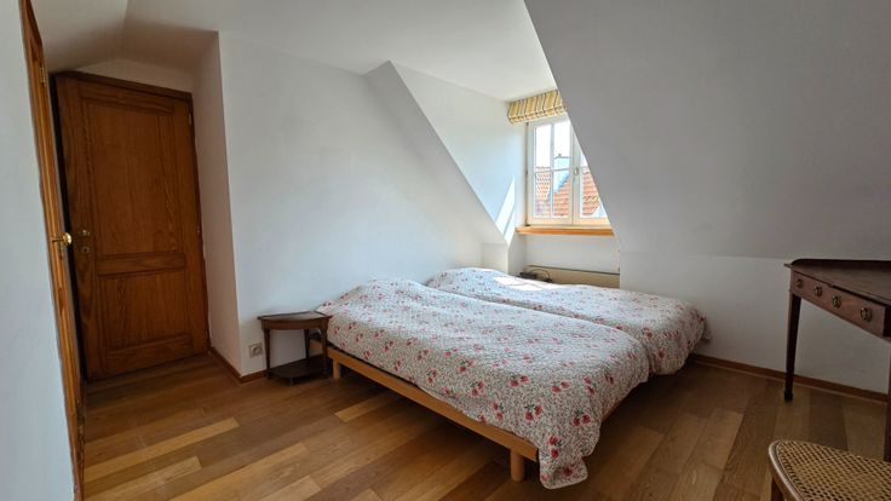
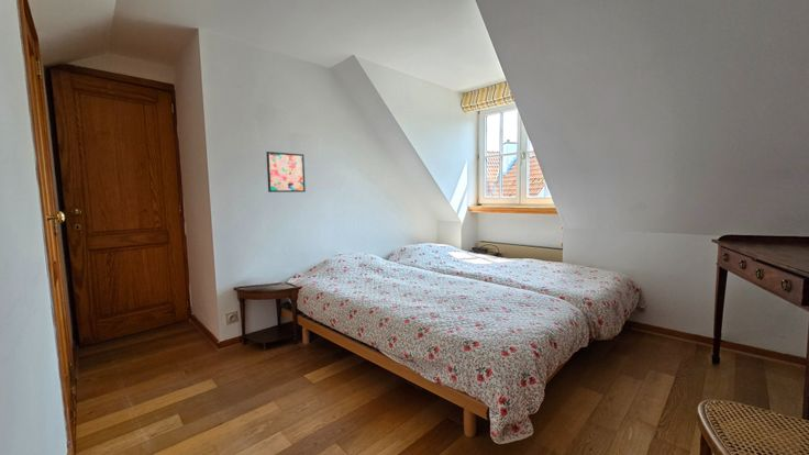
+ wall art [265,151,307,193]
